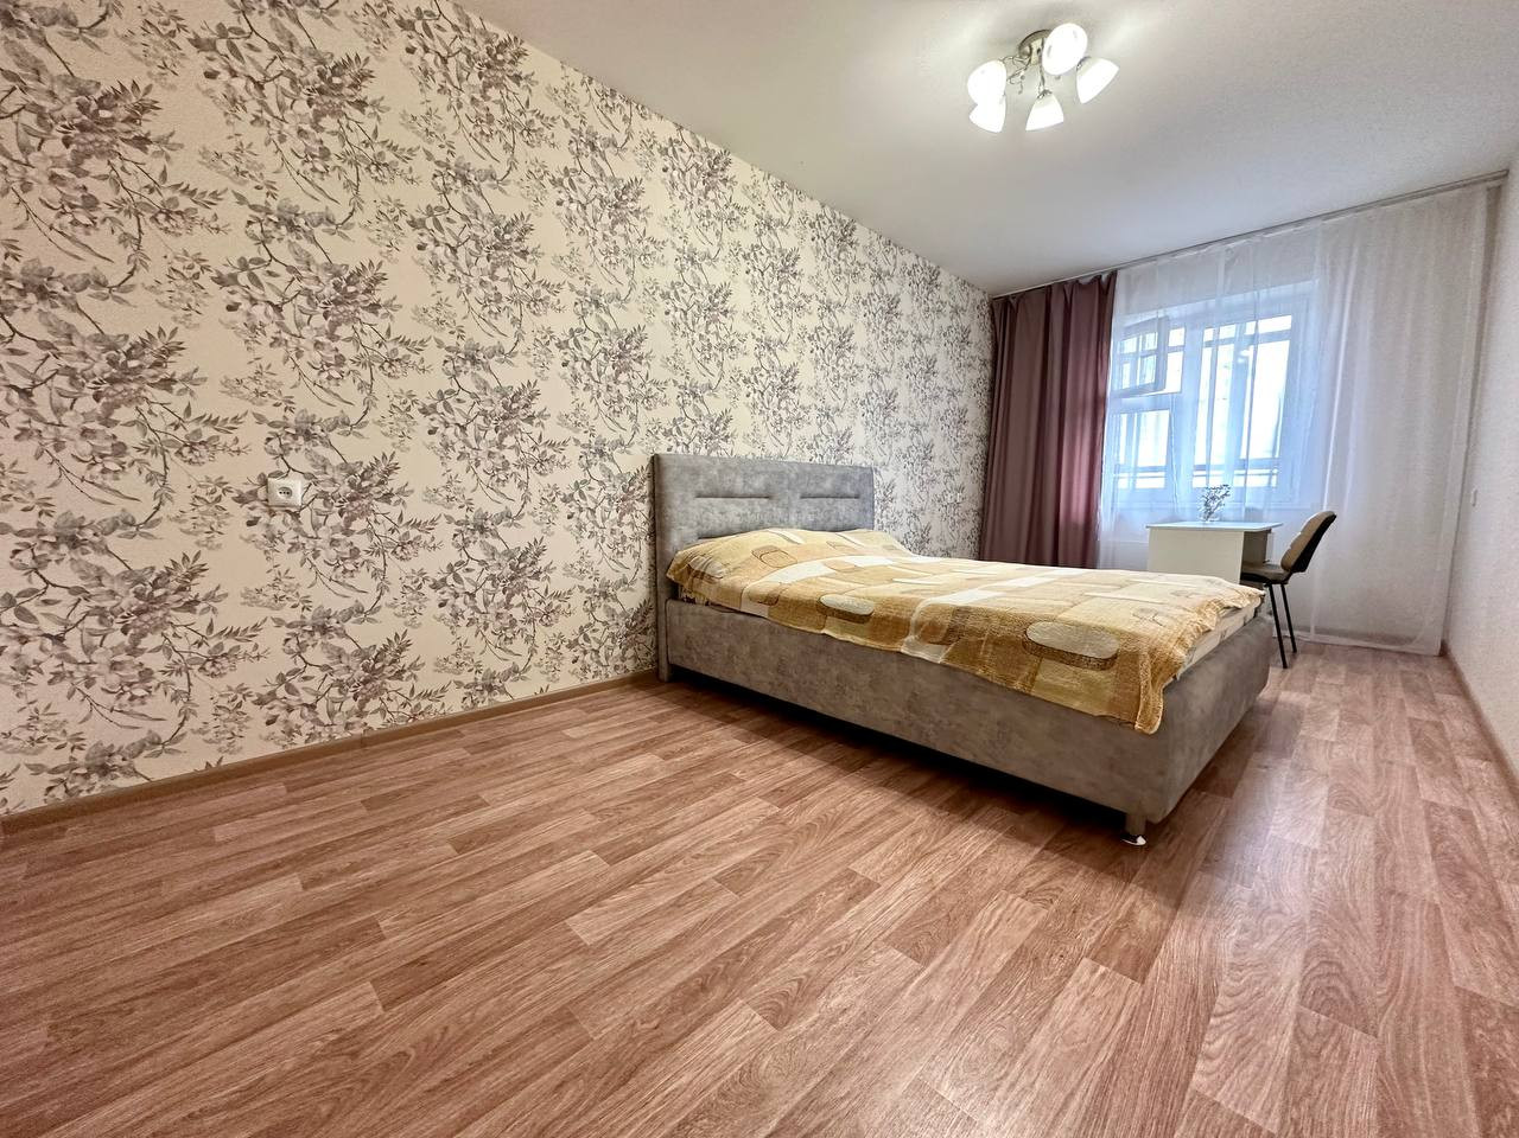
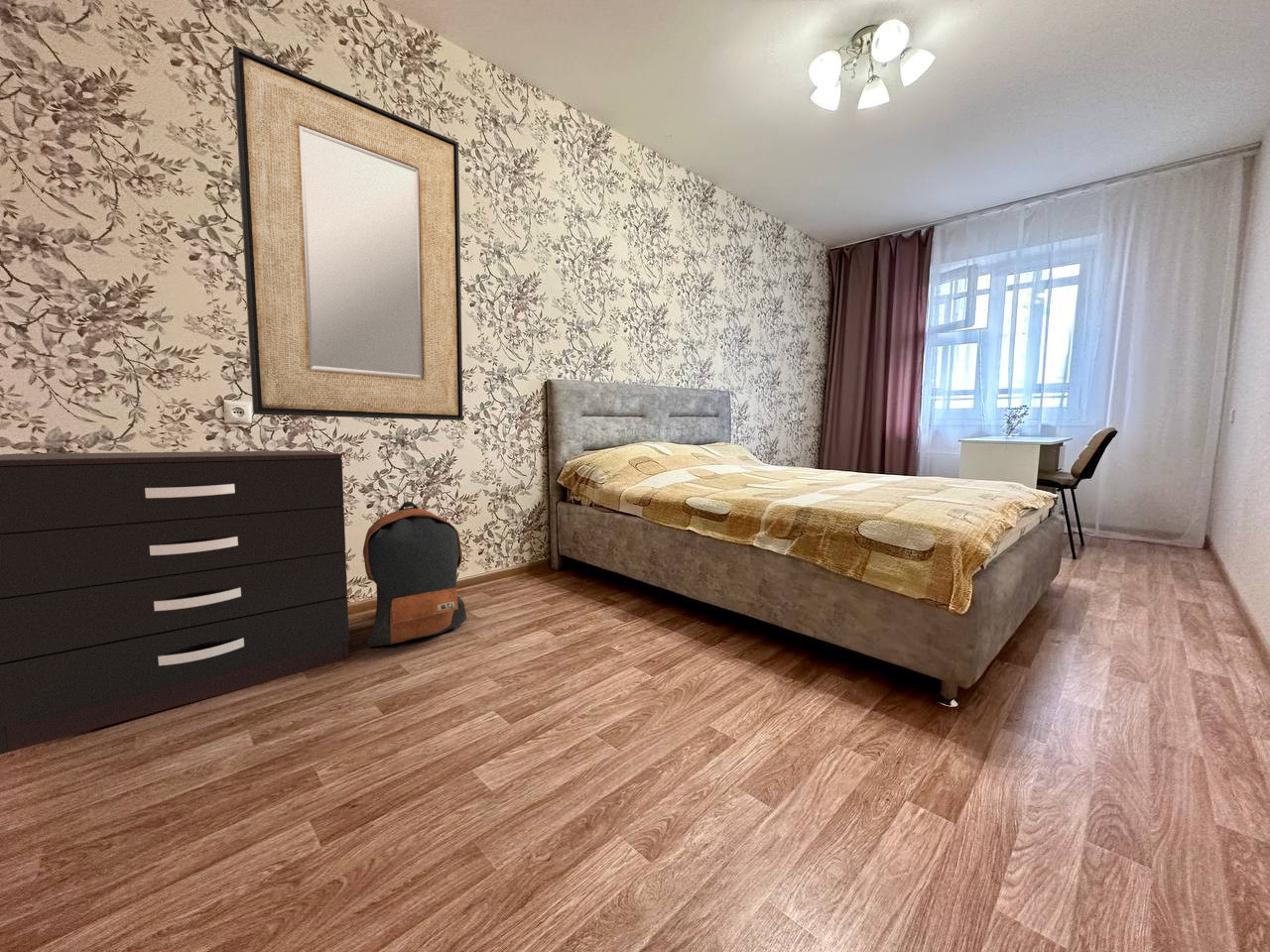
+ backpack [362,501,467,648]
+ dresser [0,449,350,756]
+ home mirror [232,45,464,421]
